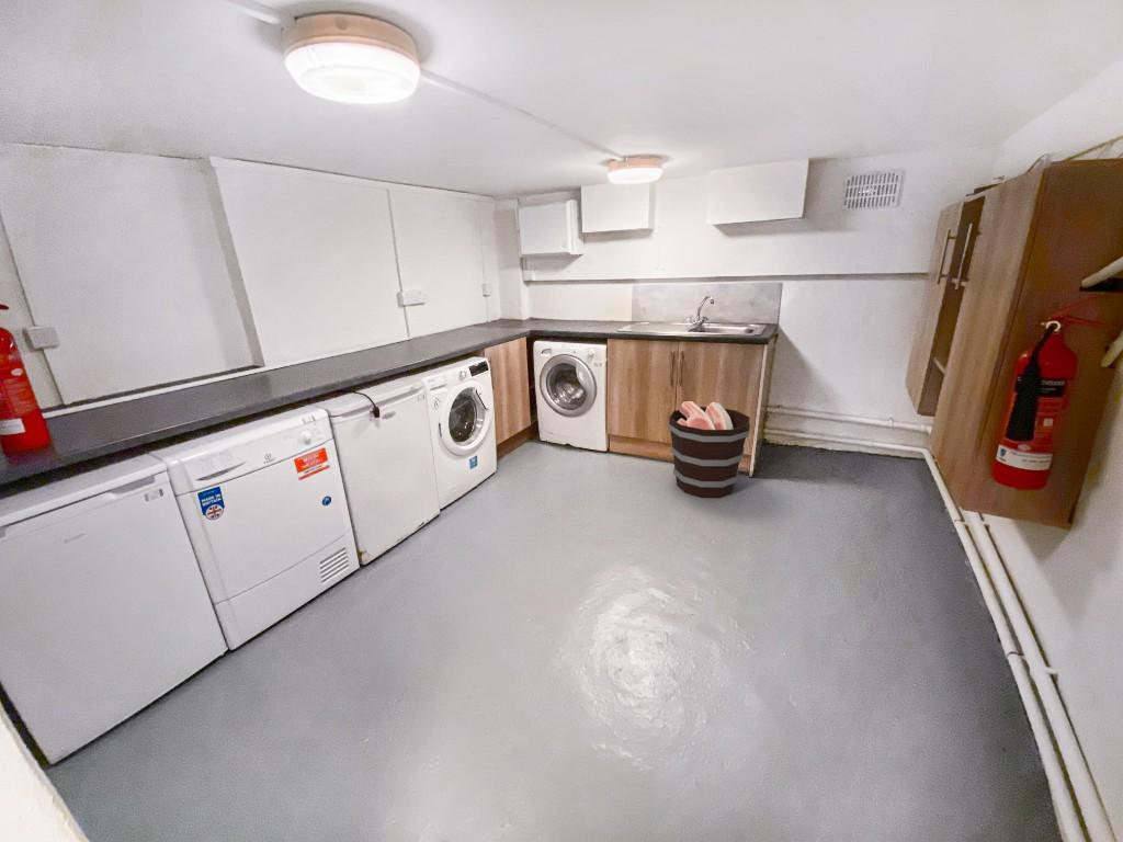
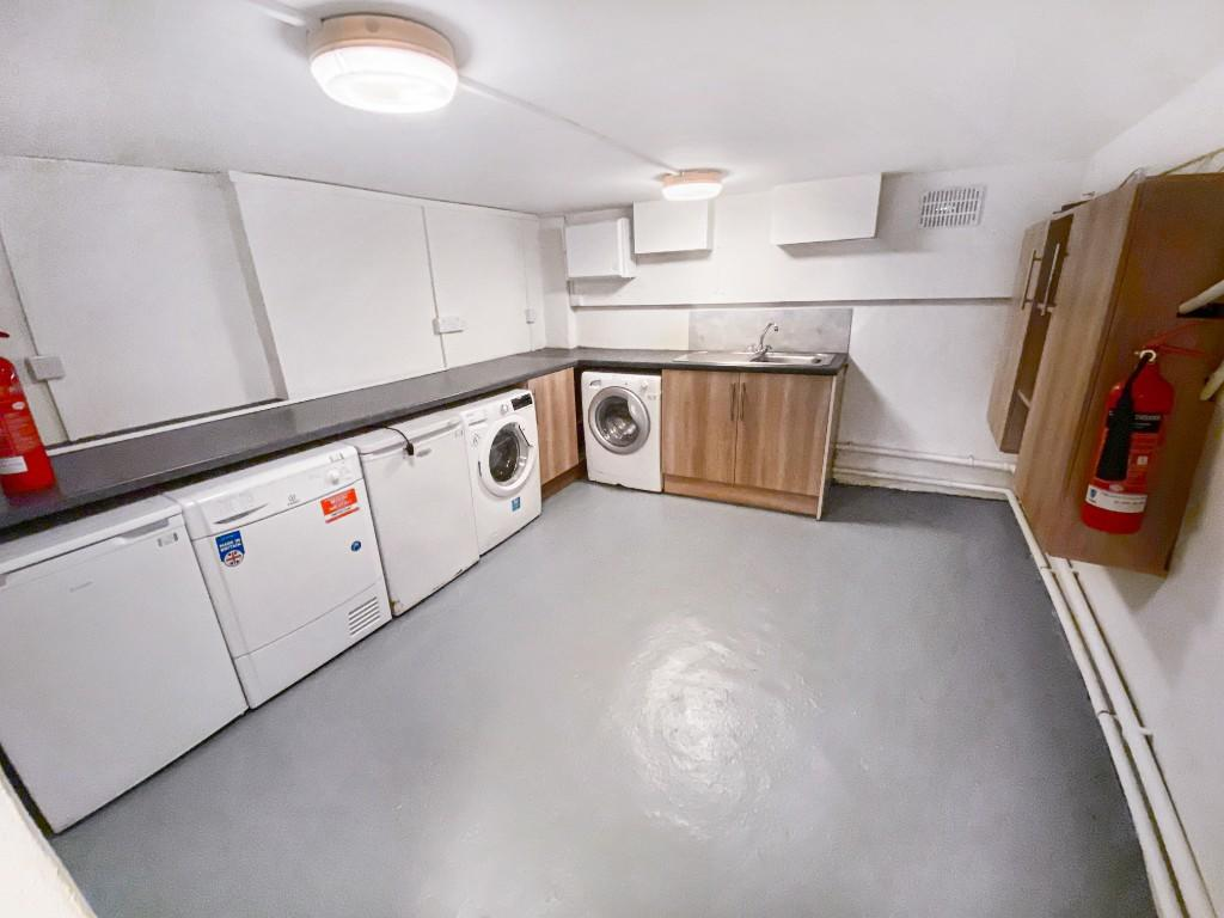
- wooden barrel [667,400,751,499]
